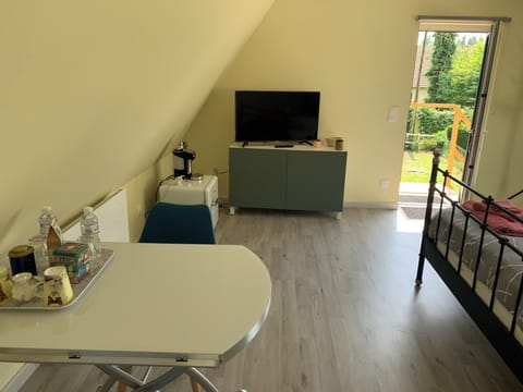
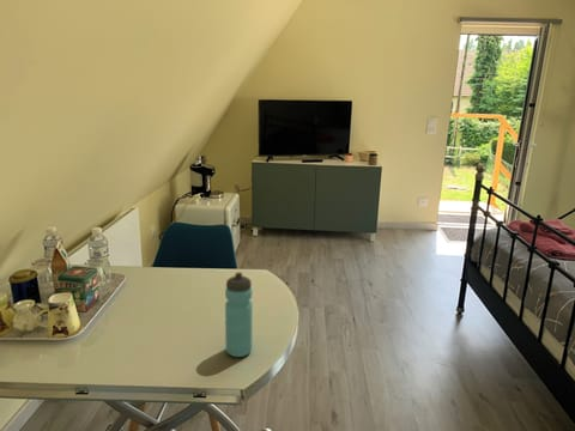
+ water bottle [224,271,254,358]
